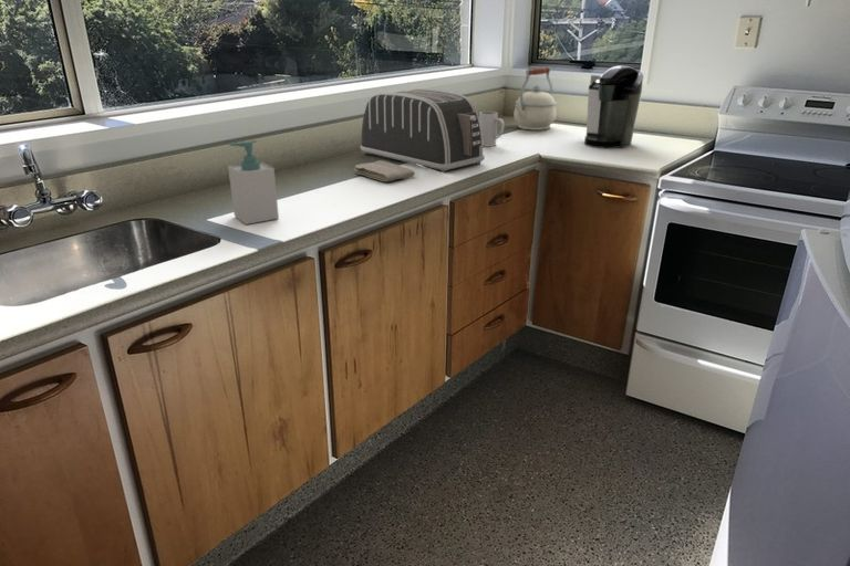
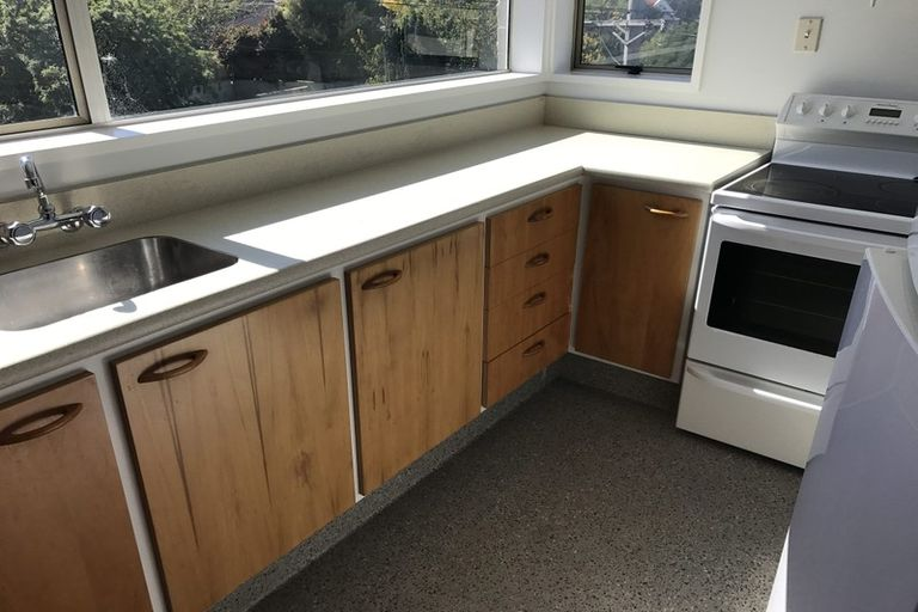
- toaster [360,87,486,174]
- soap bottle [227,139,280,226]
- mug [478,111,506,147]
- coffee maker [583,65,644,149]
- washcloth [353,159,415,184]
- kettle [512,66,558,132]
